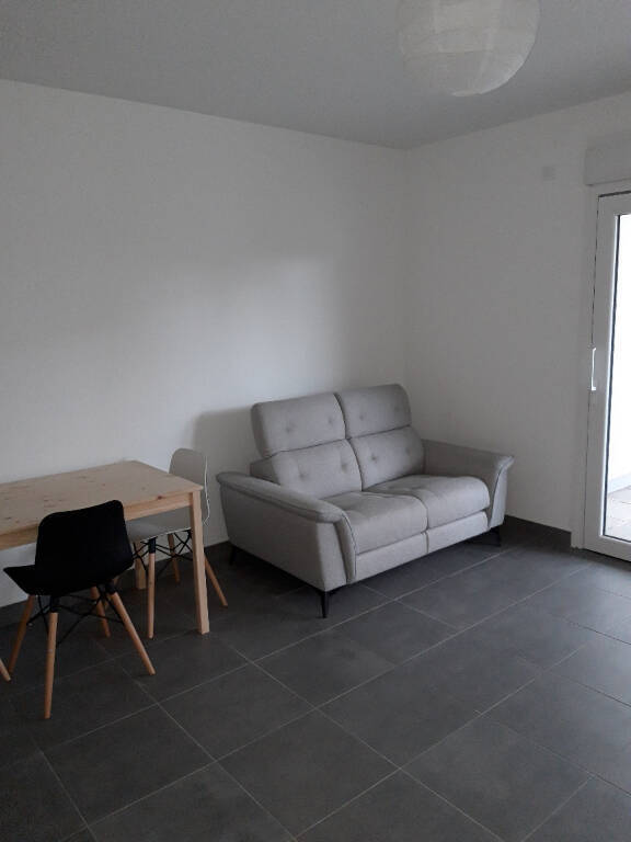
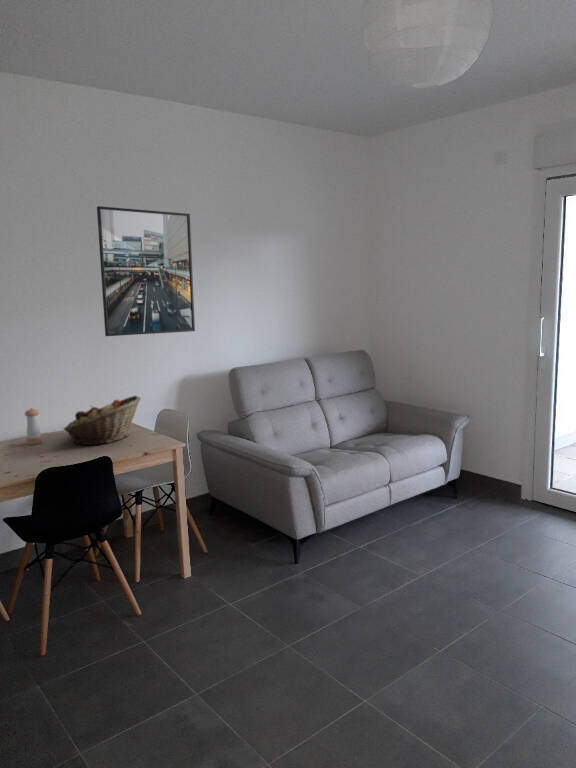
+ fruit basket [63,395,142,446]
+ pepper shaker [24,407,43,446]
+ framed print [96,205,196,337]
